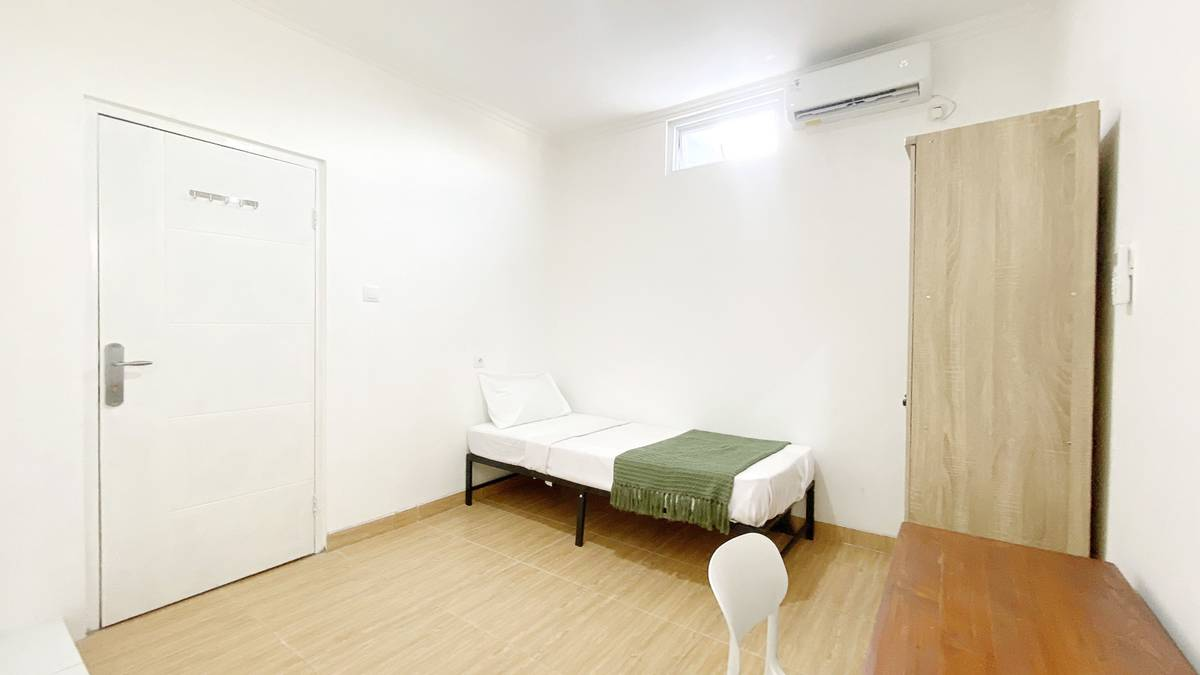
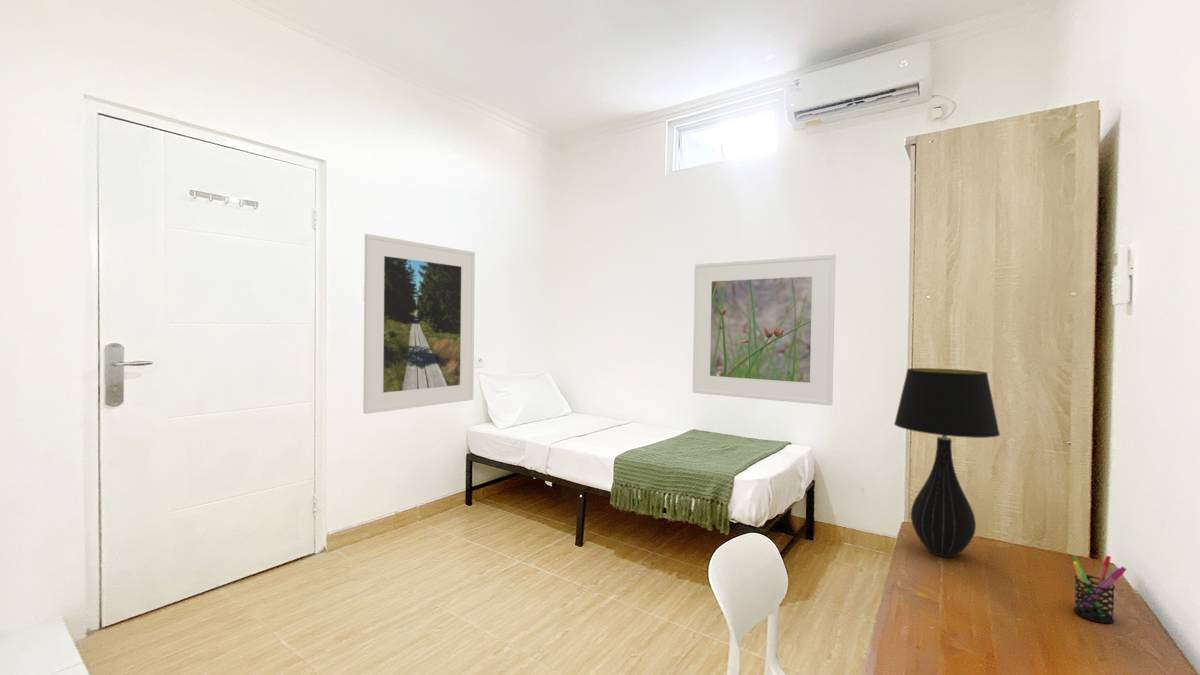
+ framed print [362,233,476,415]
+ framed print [692,253,837,406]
+ table lamp [893,367,1001,558]
+ pen holder [1071,554,1128,624]
